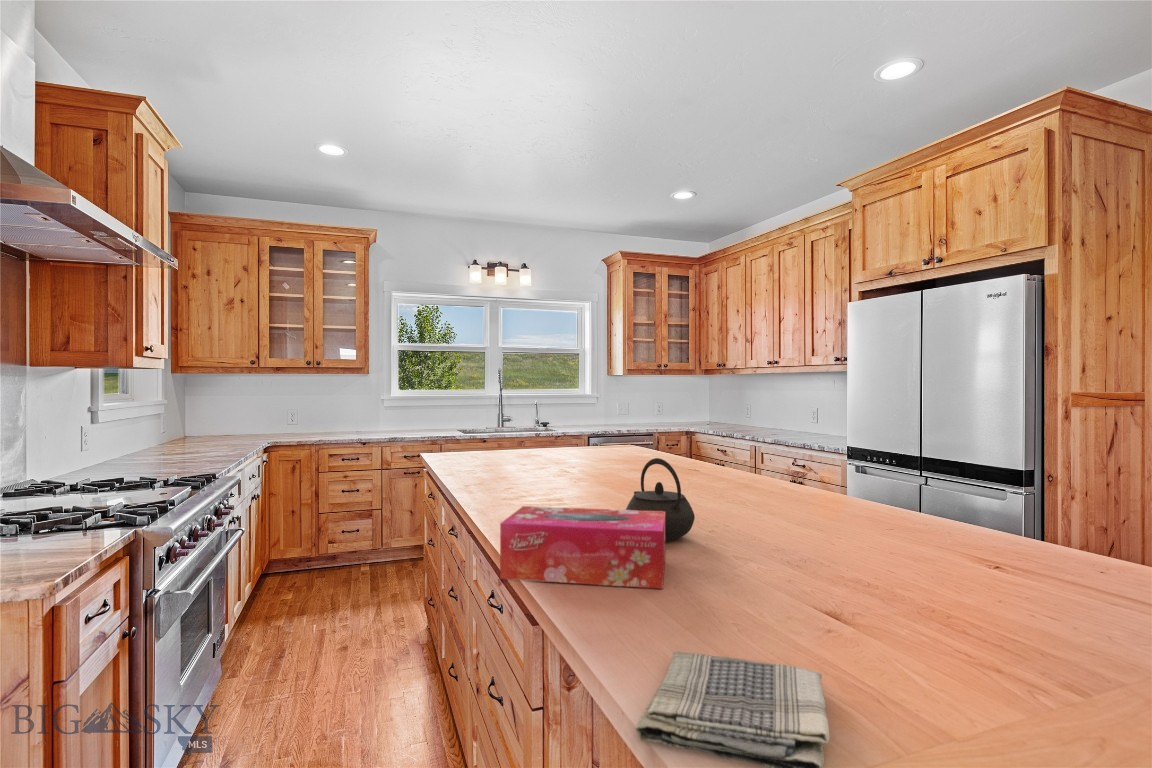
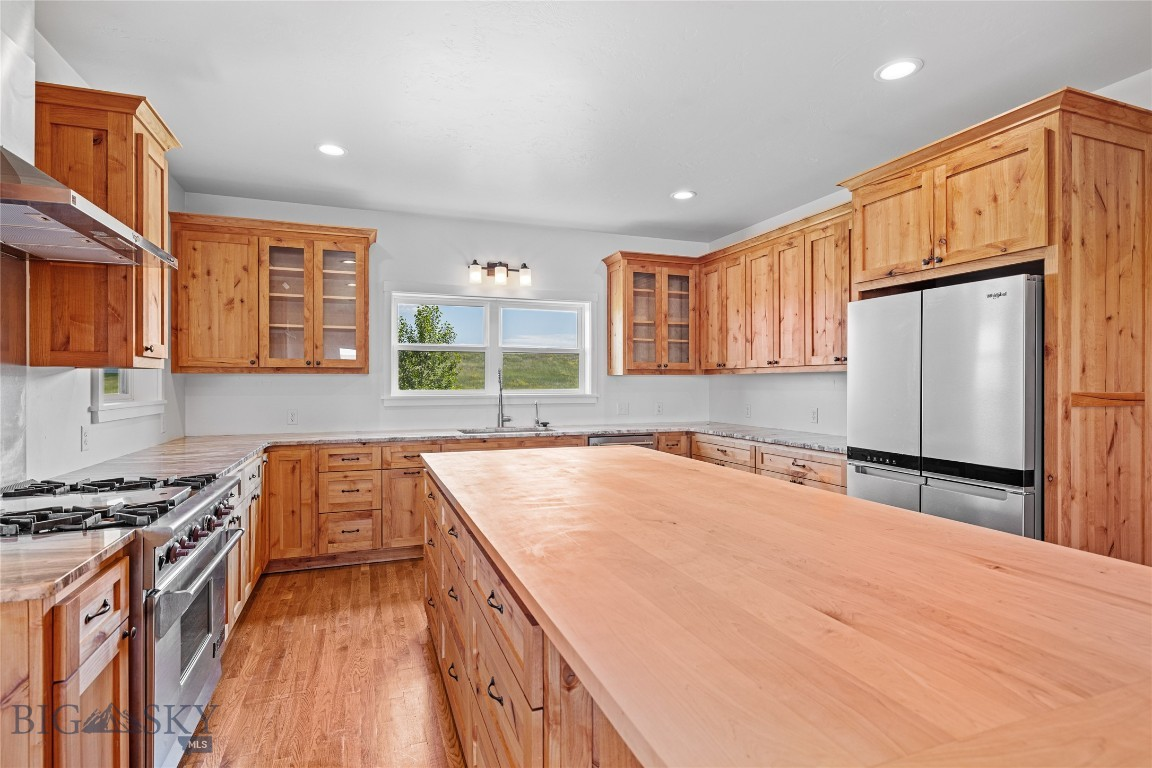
- dish towel [635,651,831,768]
- kettle [625,457,696,543]
- tissue box [499,505,666,590]
